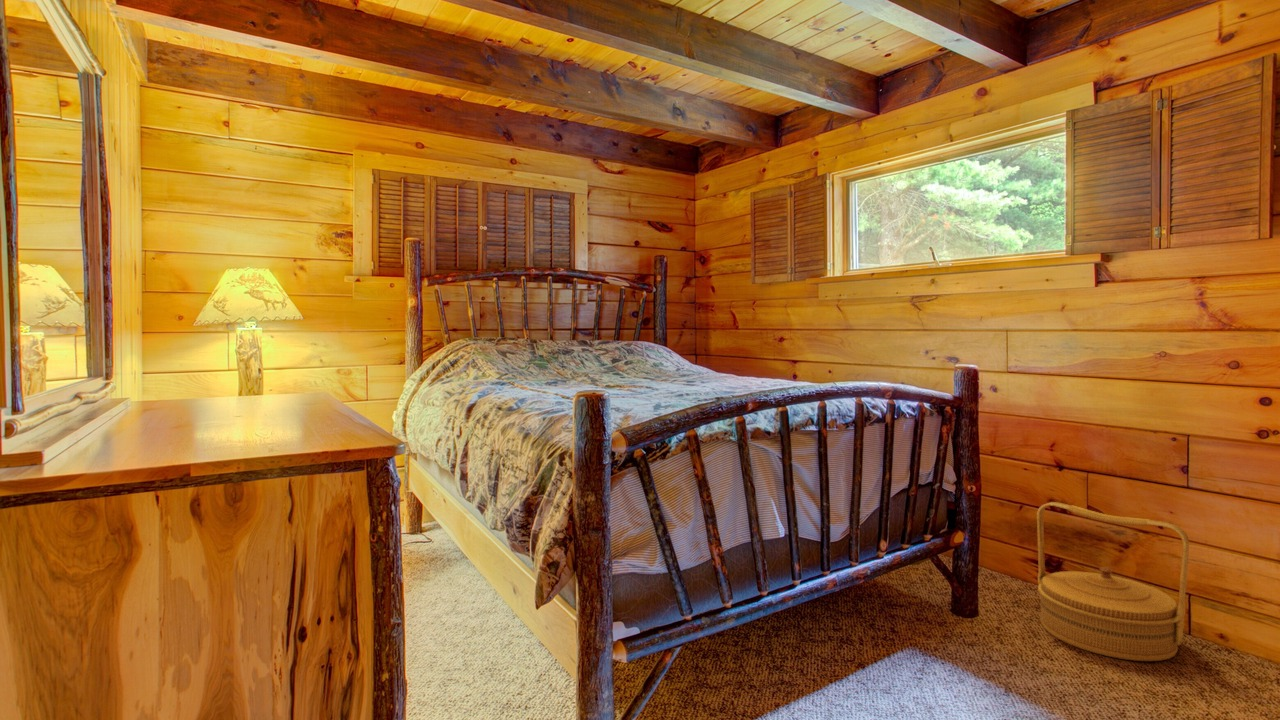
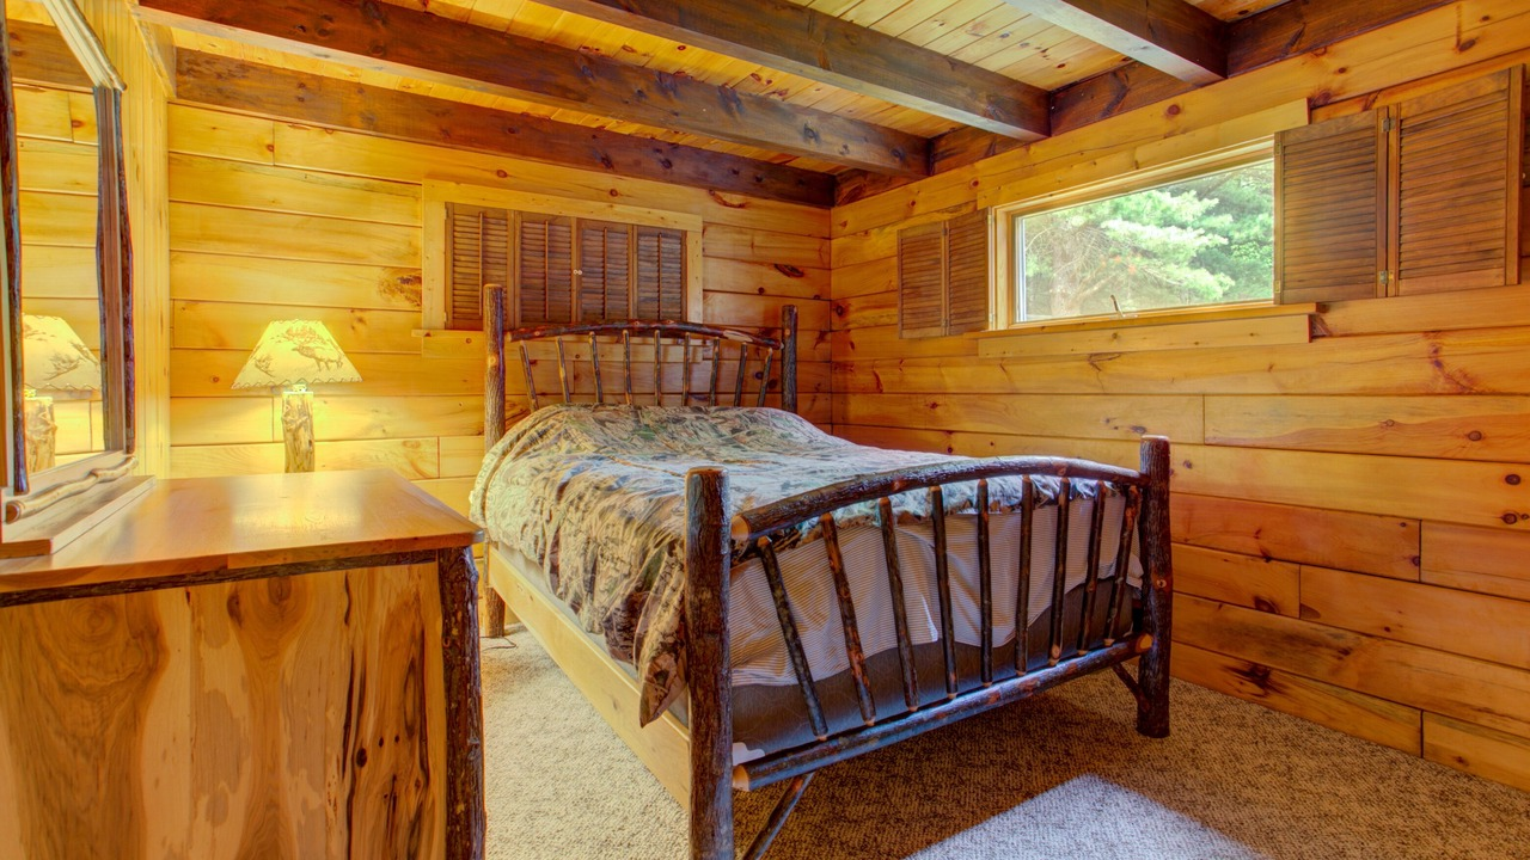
- woven basket [1036,501,1191,662]
